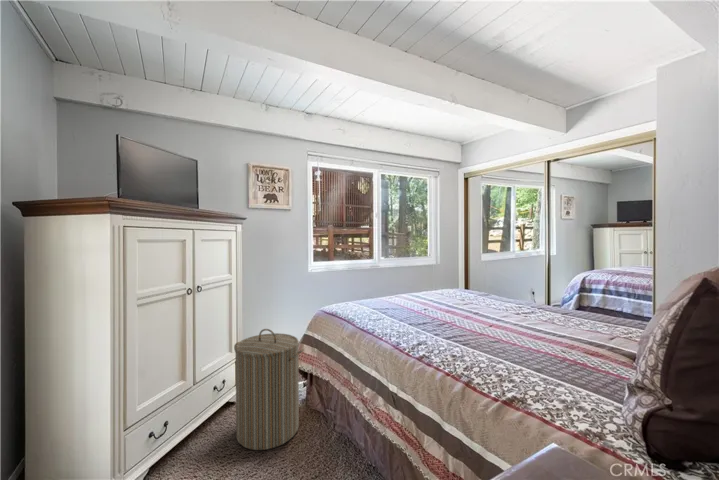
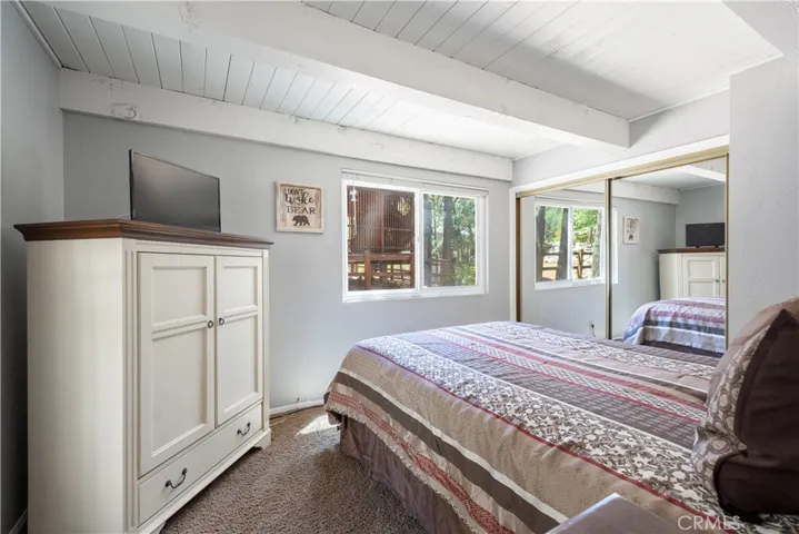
- laundry hamper [233,328,305,451]
